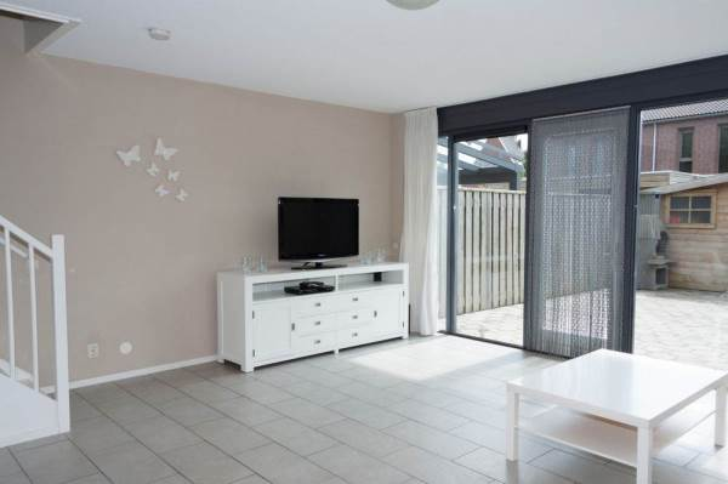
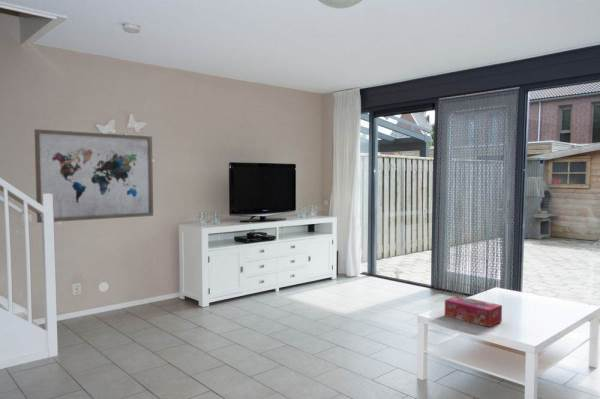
+ tissue box [444,295,503,328]
+ wall art [33,128,154,224]
